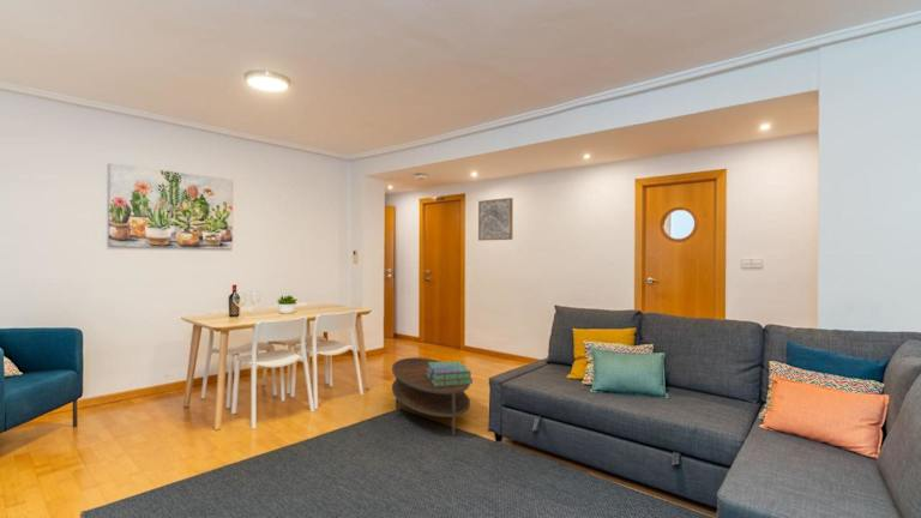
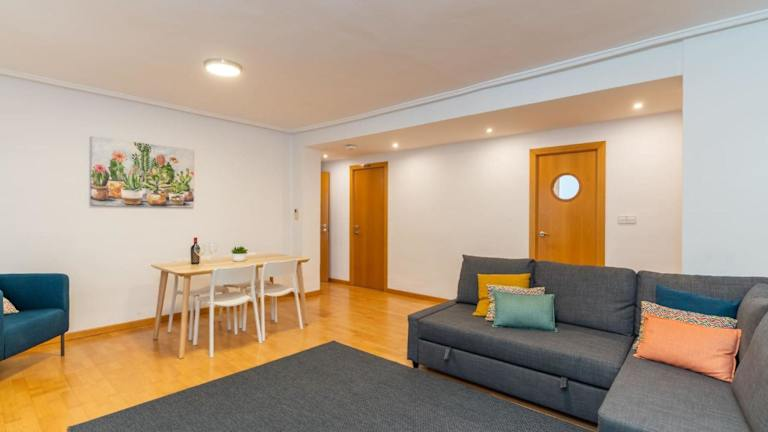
- coffee table [391,356,471,438]
- stack of books [427,360,474,386]
- wall art [477,197,514,241]
